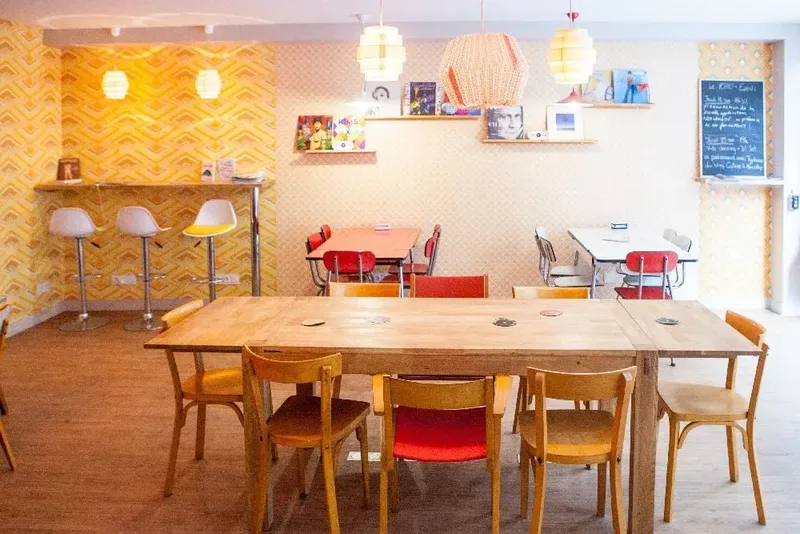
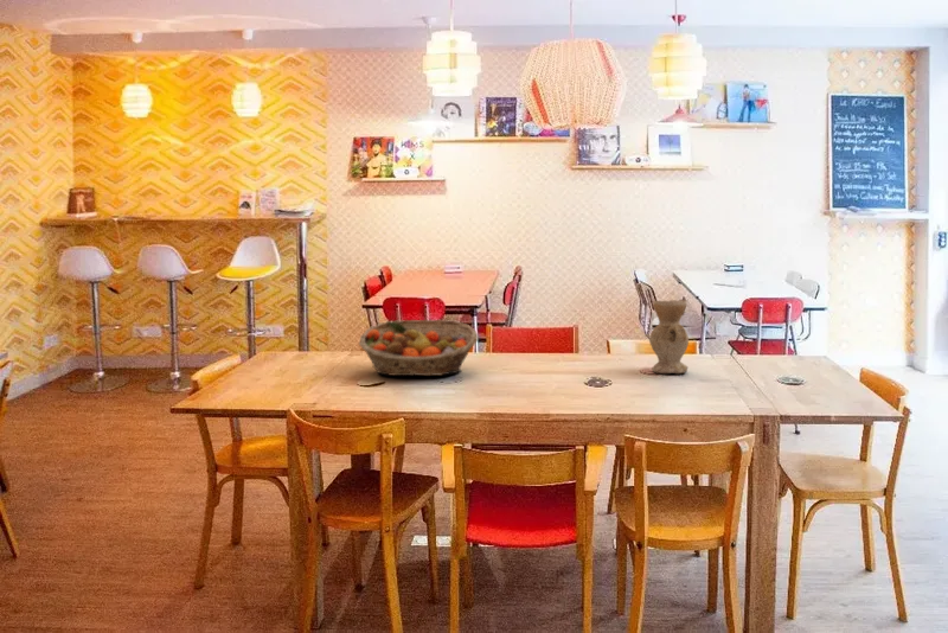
+ vase [648,299,690,375]
+ fruit basket [358,319,479,377]
